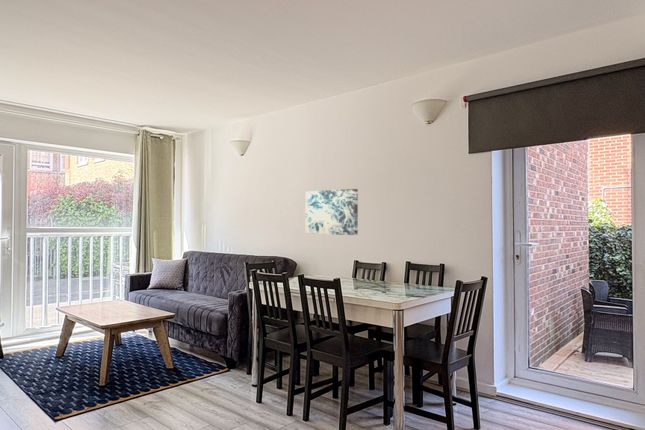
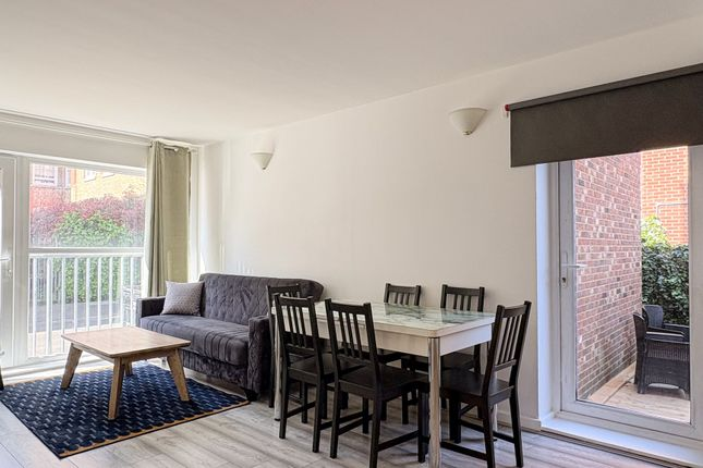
- wall art [305,188,359,236]
